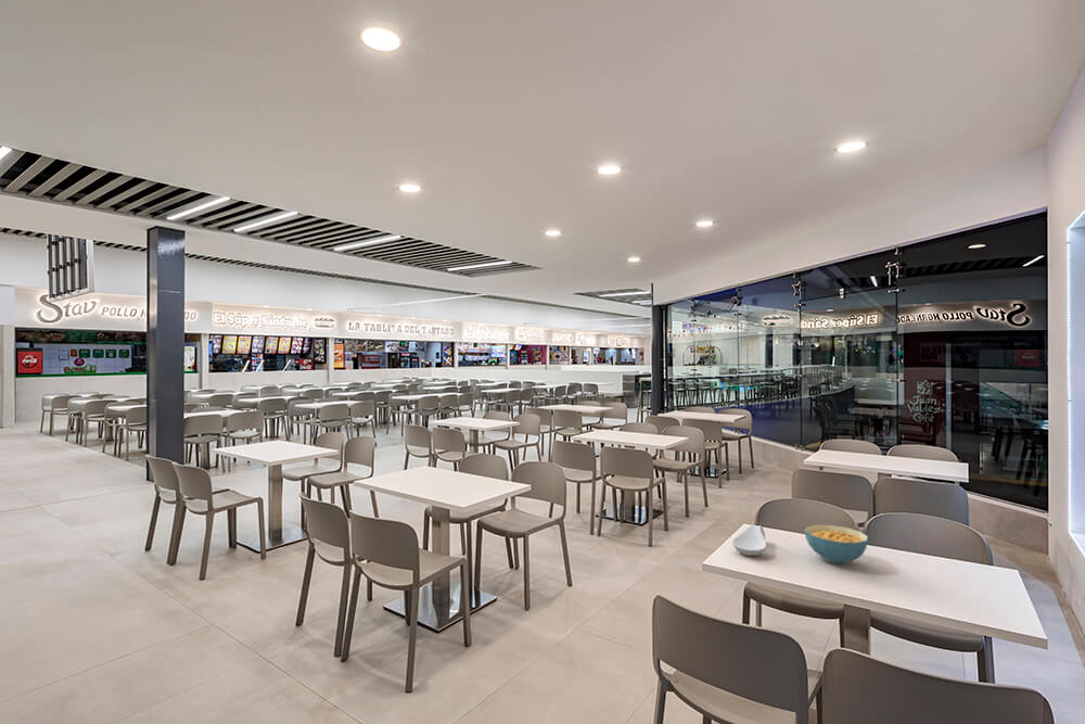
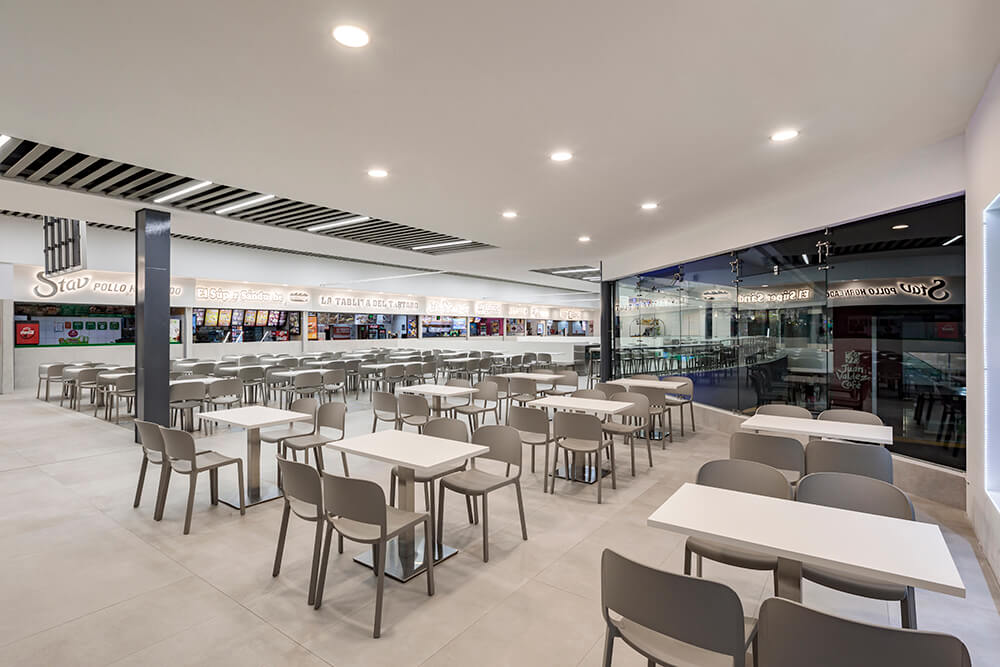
- spoon rest [731,523,768,557]
- cereal bowl [804,523,869,564]
